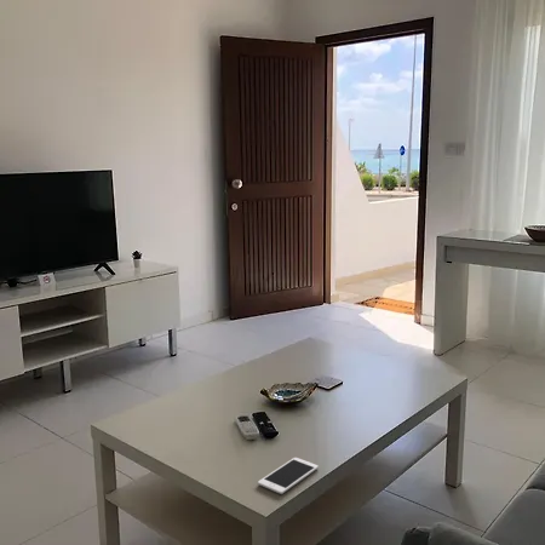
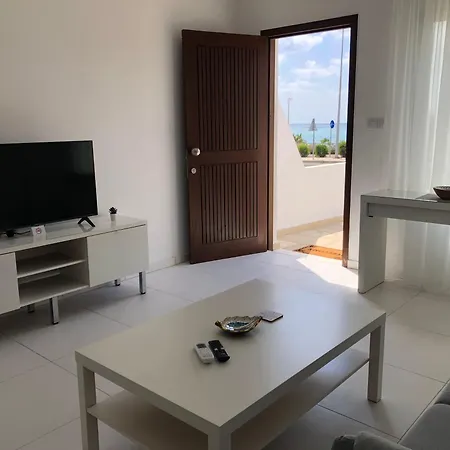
- cell phone [257,457,320,495]
